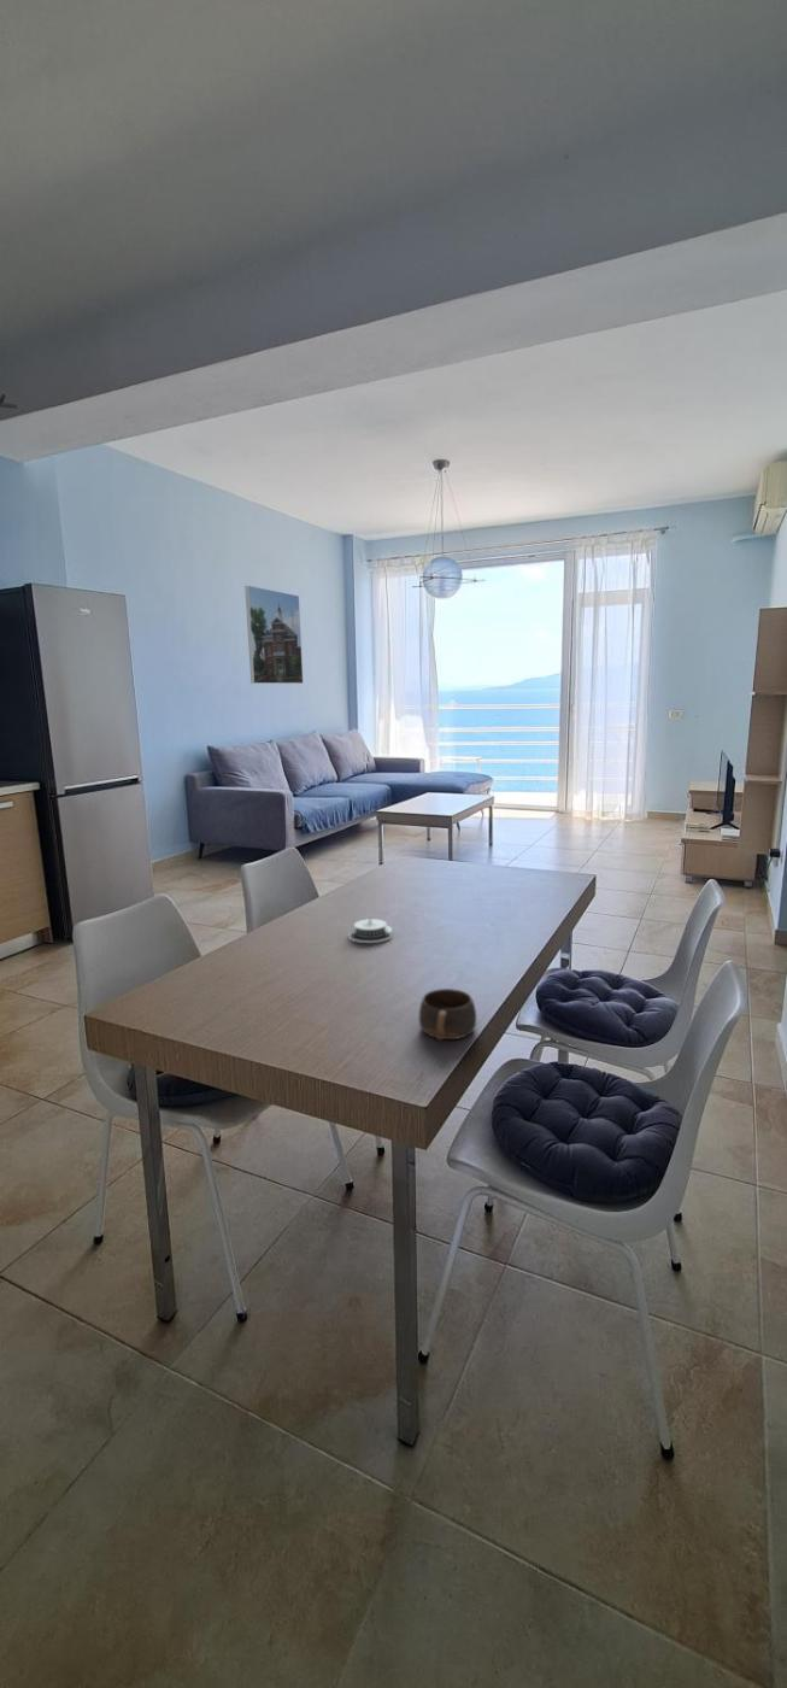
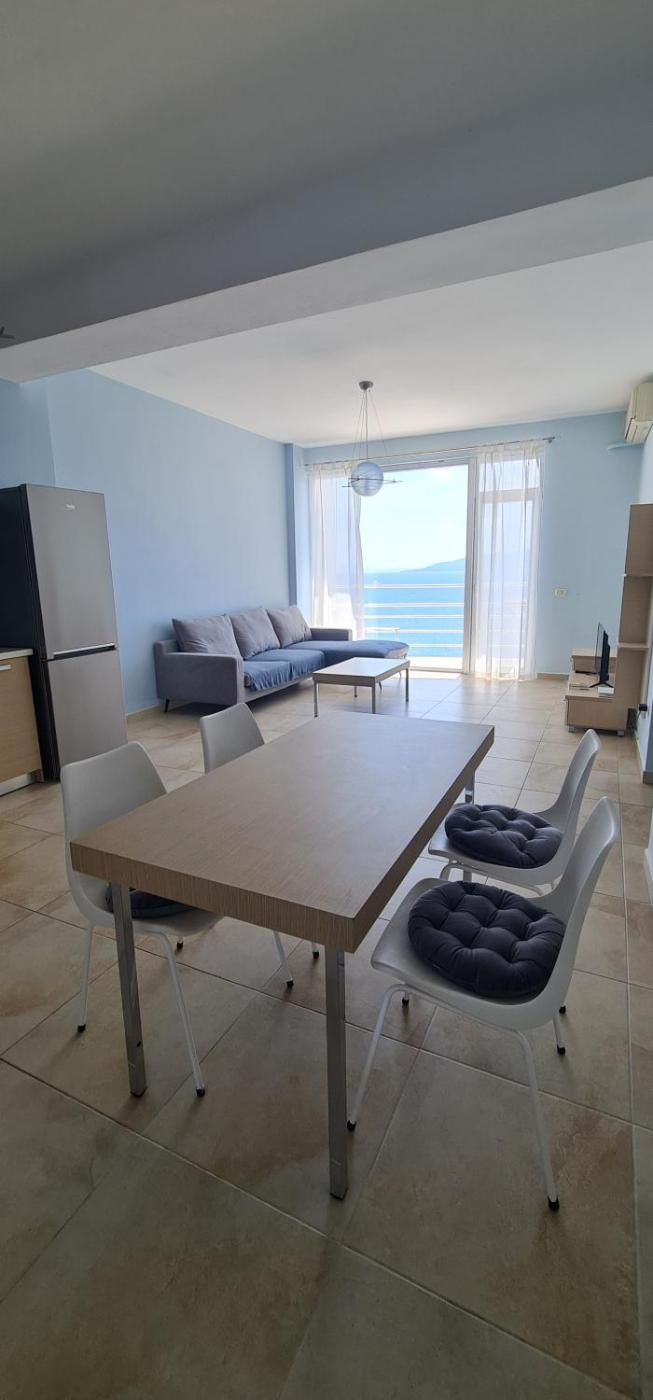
- cup [418,987,477,1042]
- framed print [243,585,304,685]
- architectural model [347,918,393,944]
